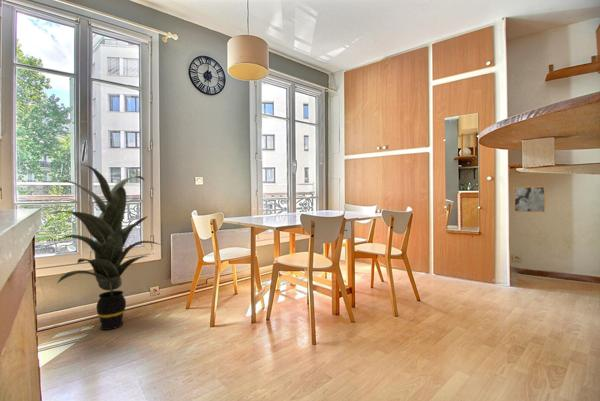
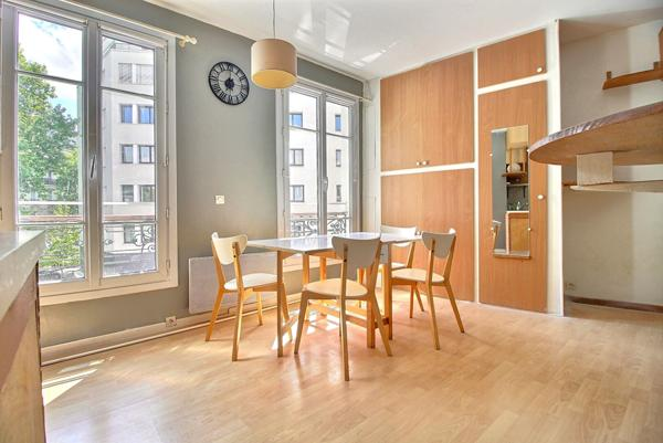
- wall art [513,185,547,213]
- indoor plant [50,163,163,331]
